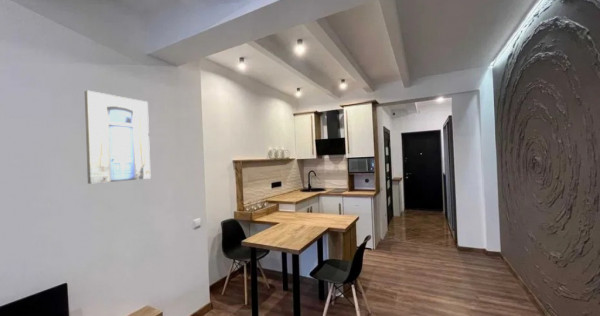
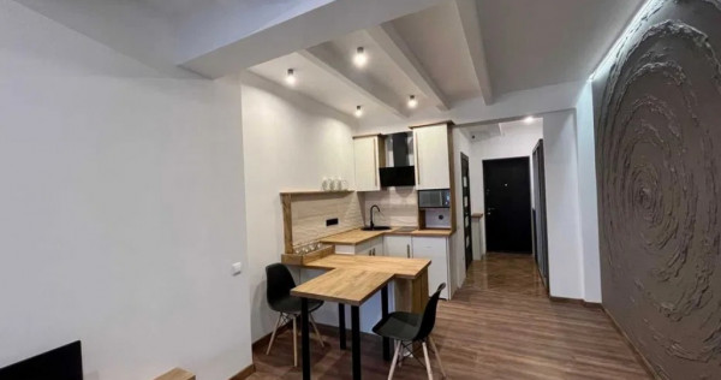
- wall art [84,89,152,185]
